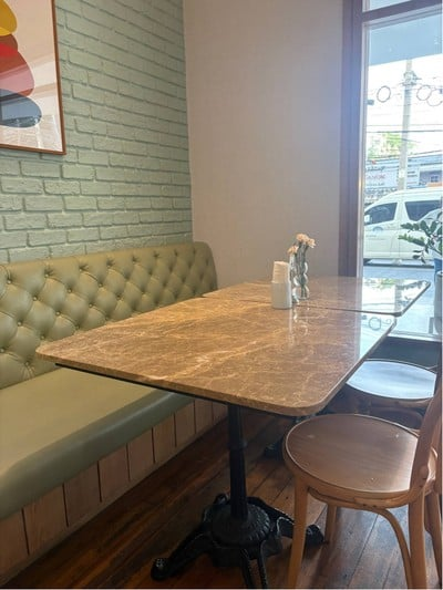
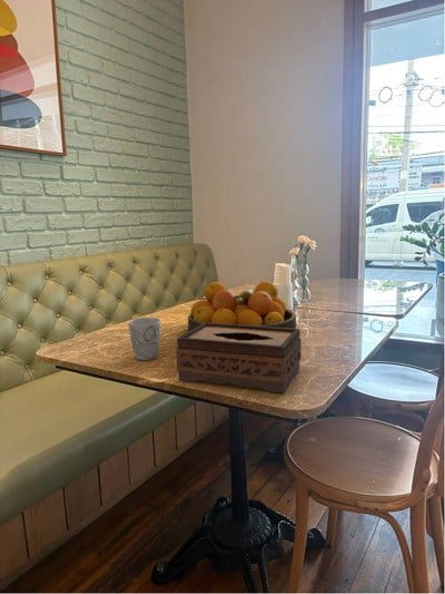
+ mug [128,317,161,361]
+ fruit bowl [187,281,297,332]
+ tissue box [175,322,303,395]
